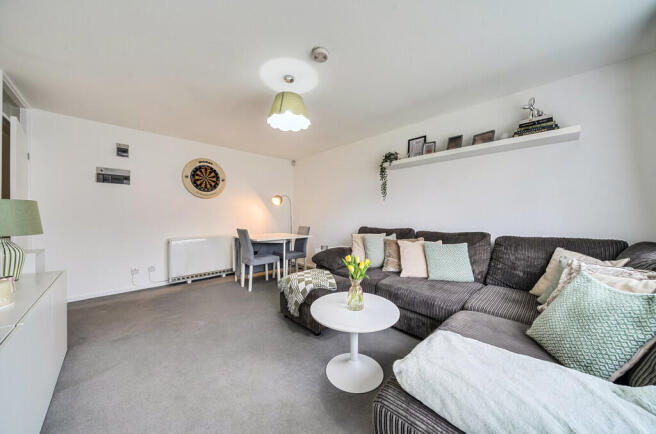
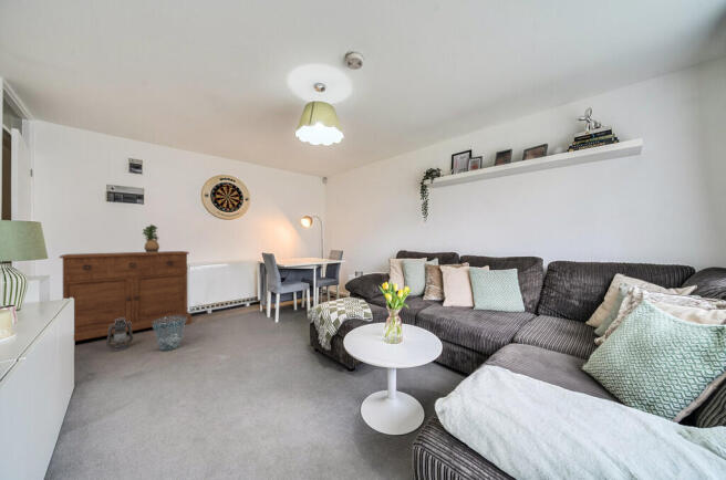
+ waste basket [152,315,187,352]
+ sideboard [58,250,193,342]
+ potted plant [141,223,160,252]
+ lantern [105,319,134,353]
